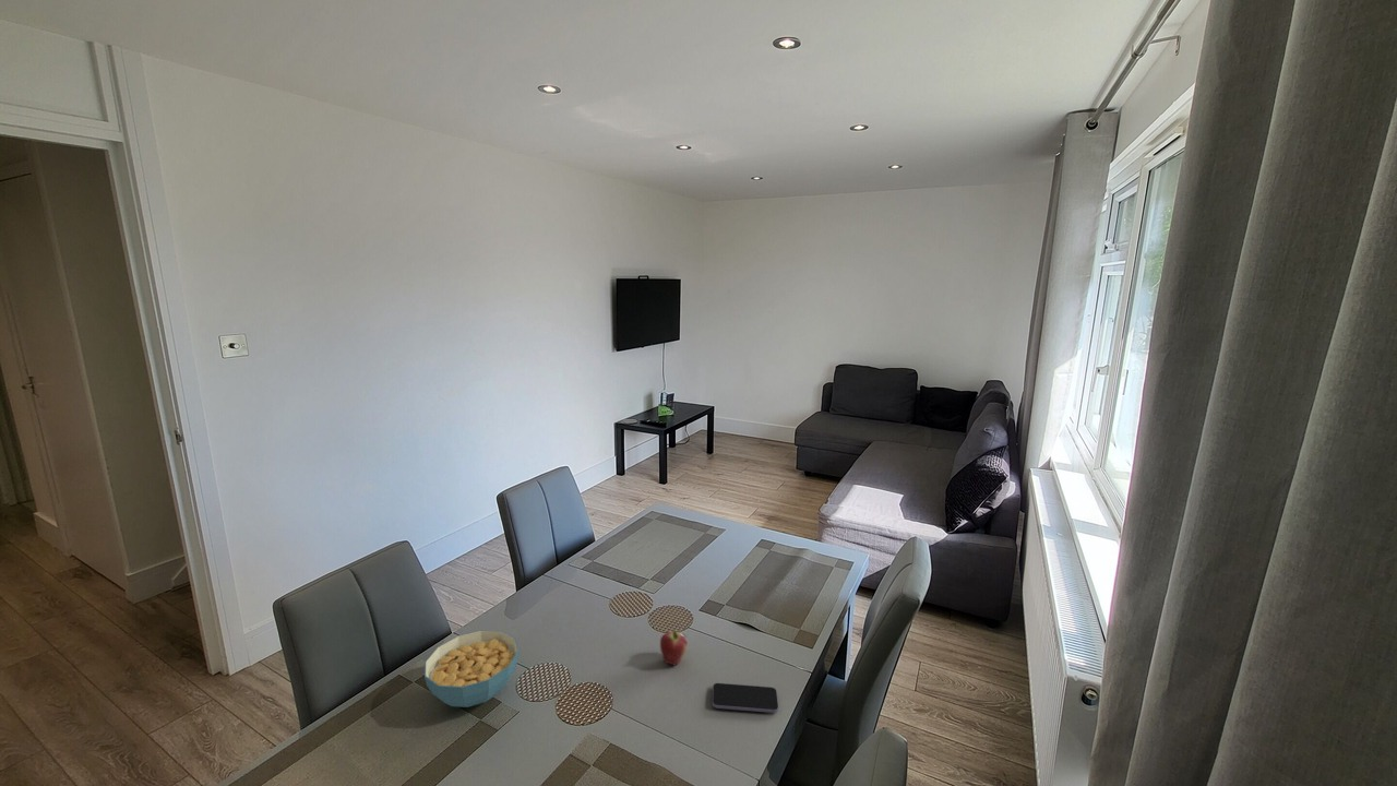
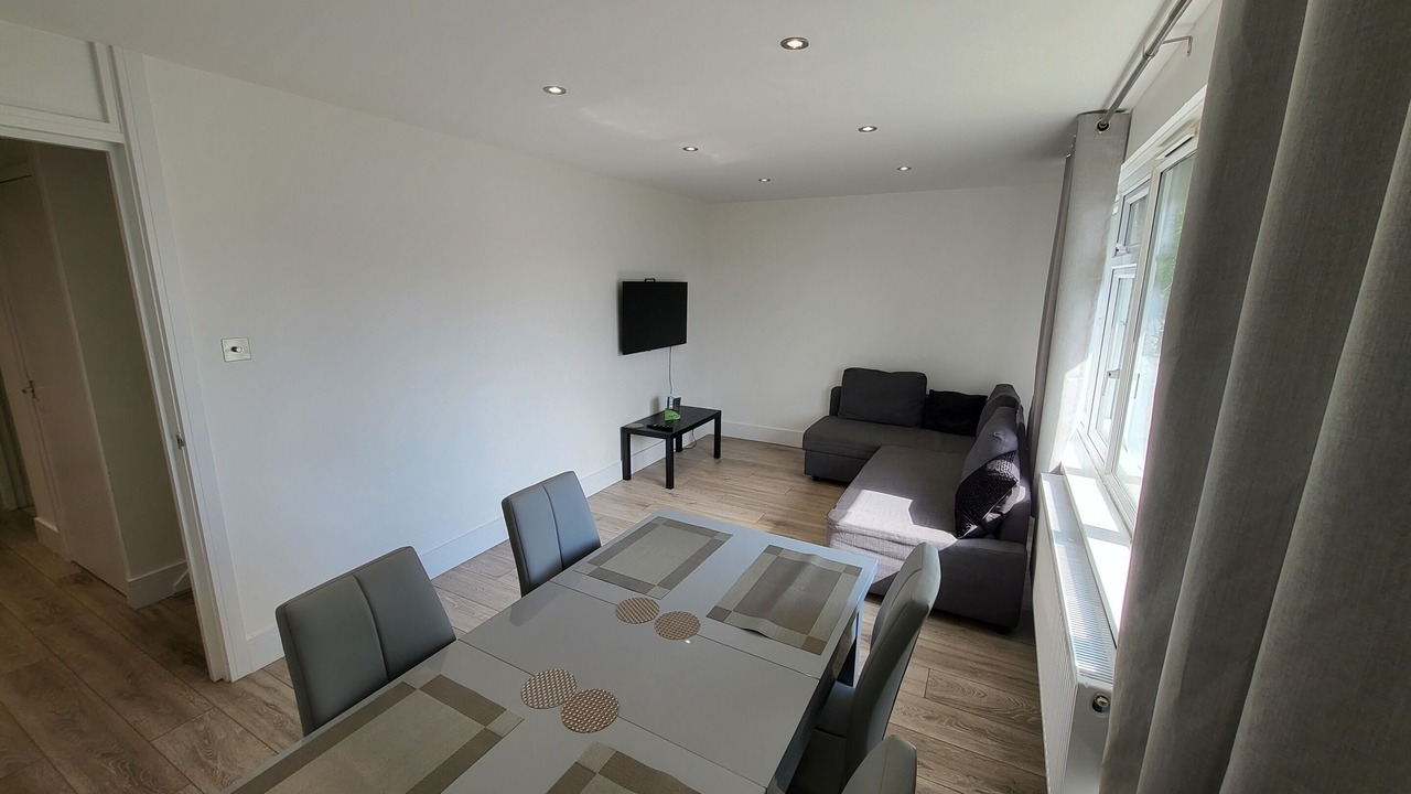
- cereal bowl [423,629,520,708]
- fruit [659,630,689,667]
- smartphone [712,682,779,714]
